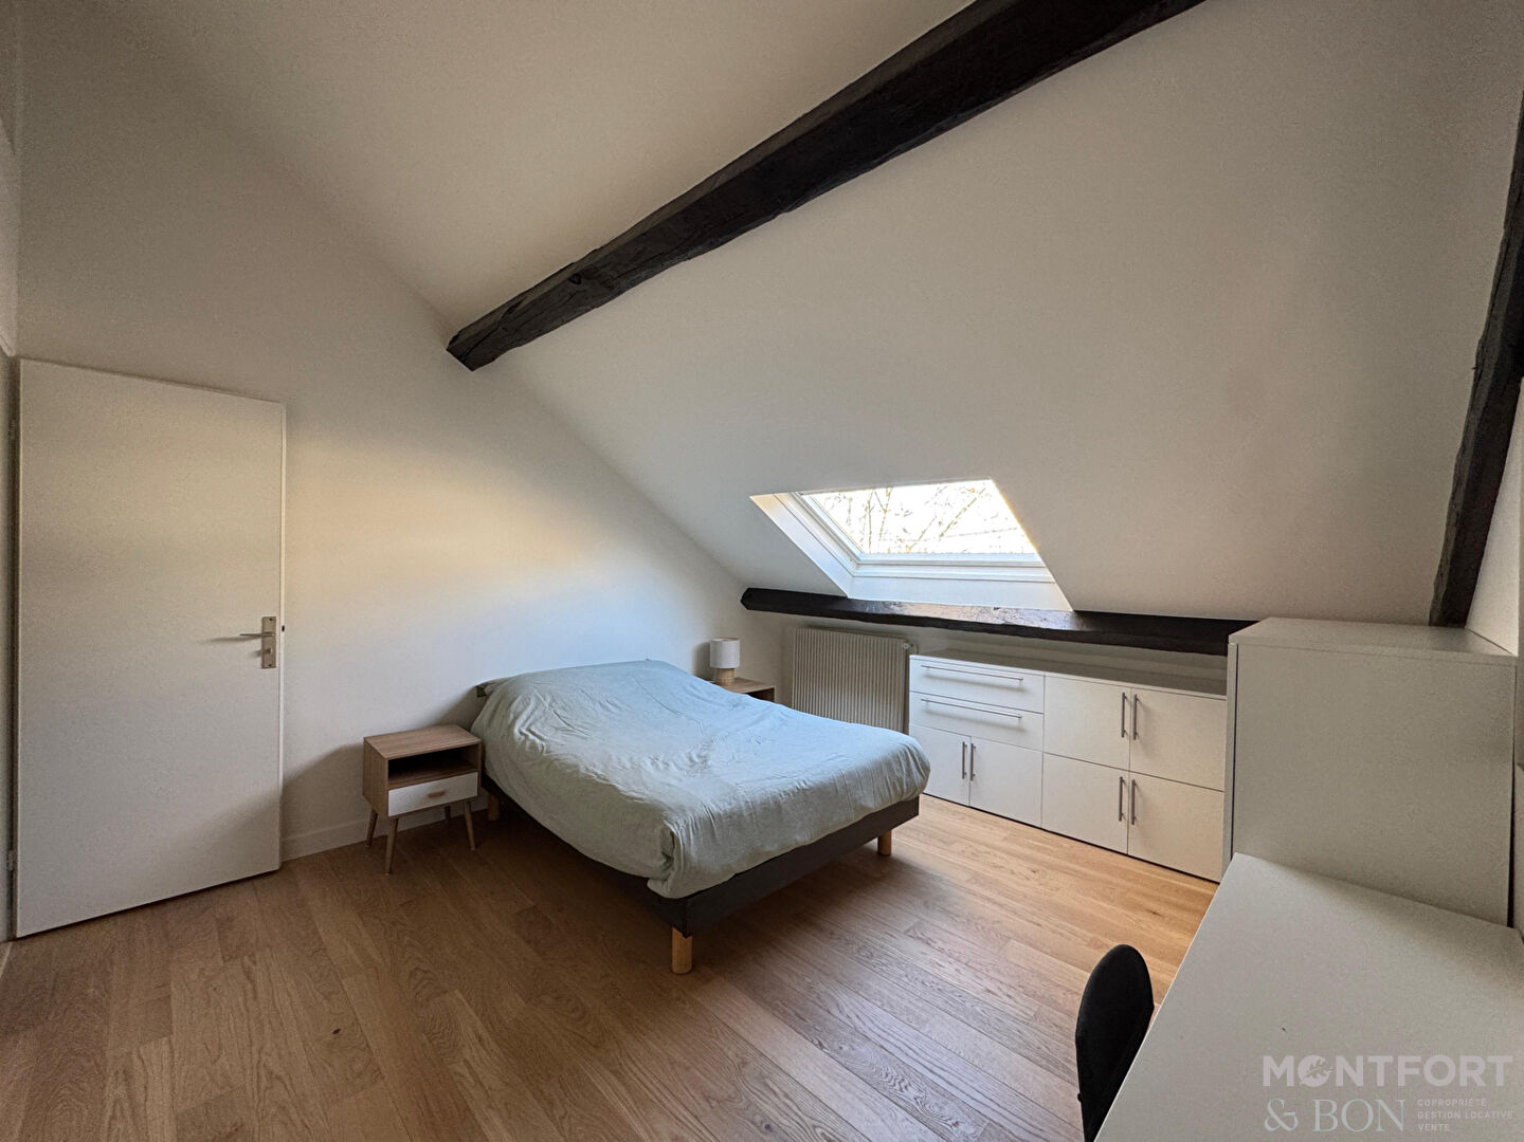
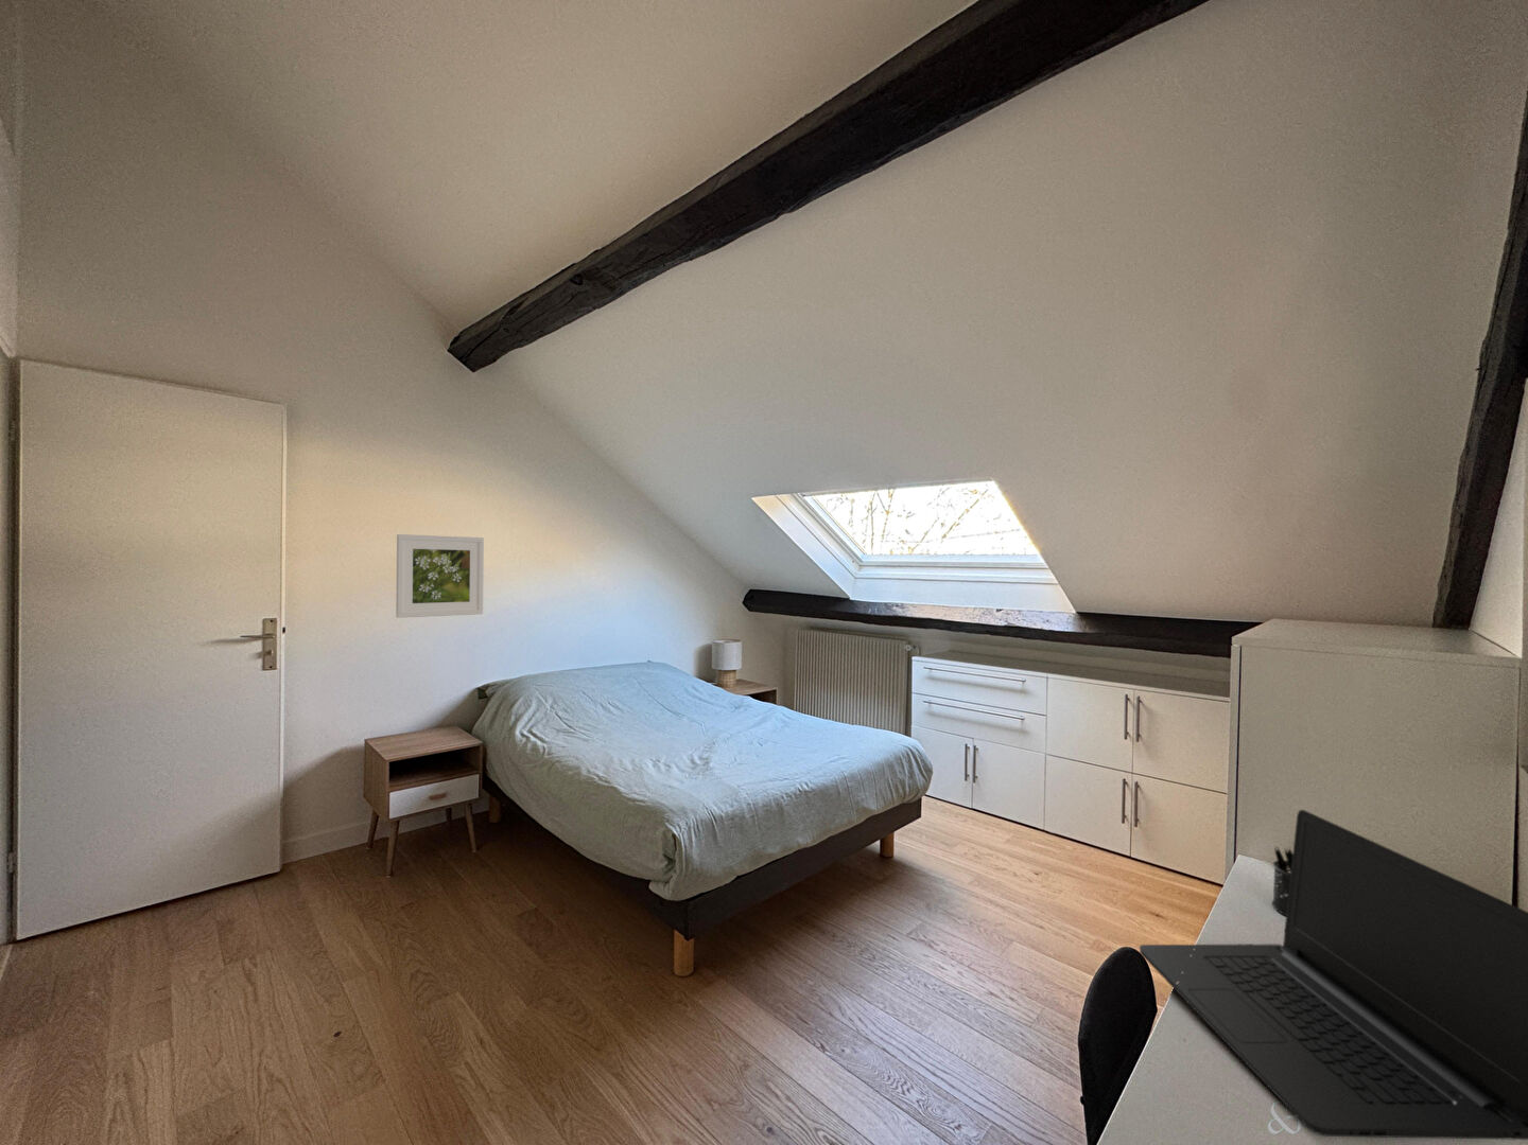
+ pen holder [1272,846,1293,916]
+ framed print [395,533,485,619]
+ laptop [1138,809,1528,1140]
